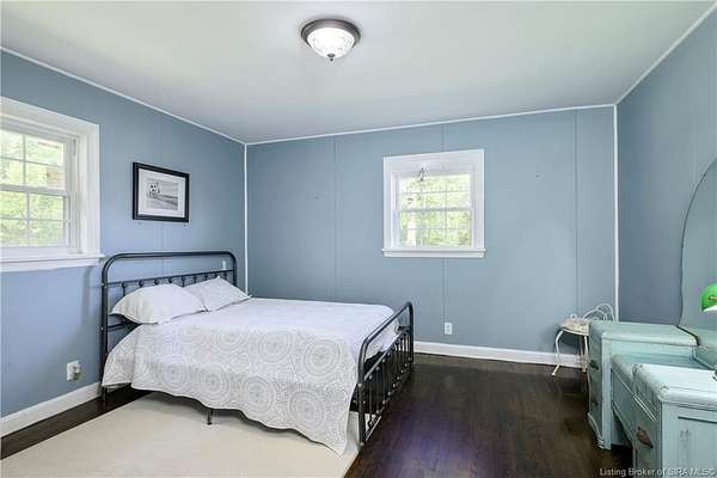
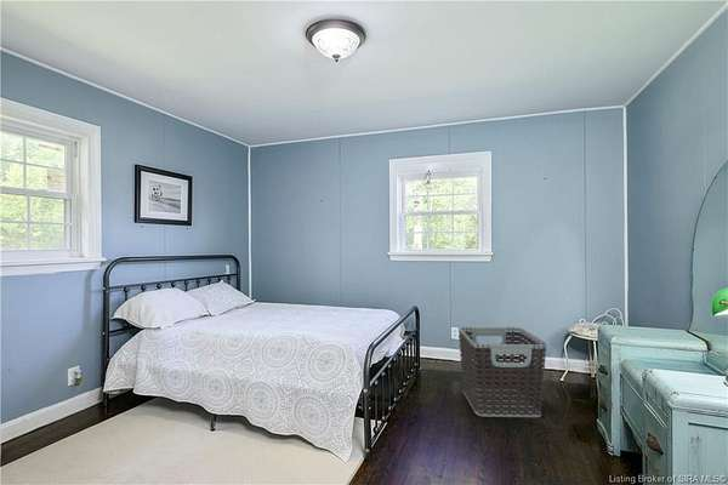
+ clothes hamper [457,326,548,418]
